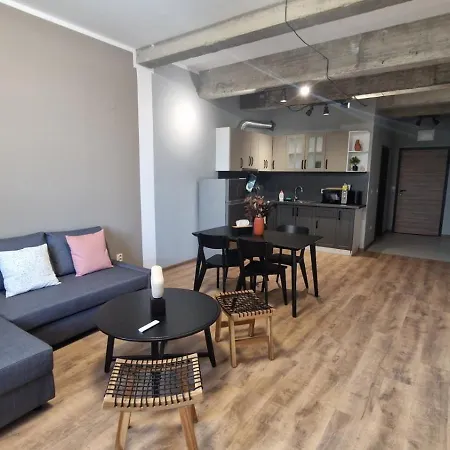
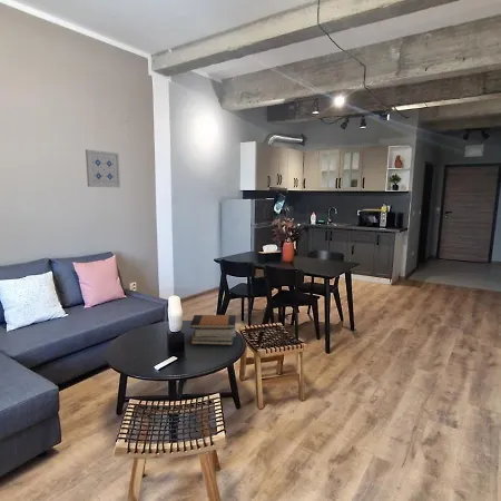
+ wall art [85,148,121,188]
+ book stack [189,314,237,346]
